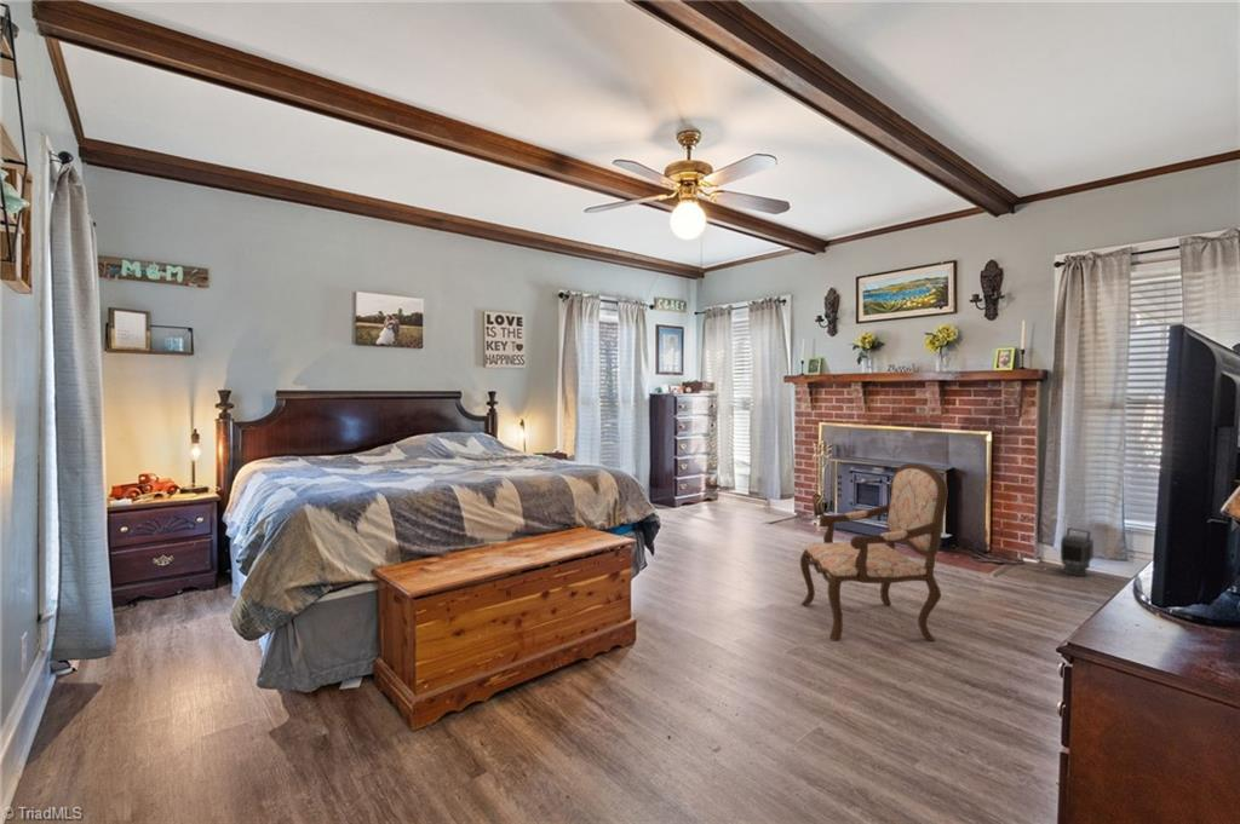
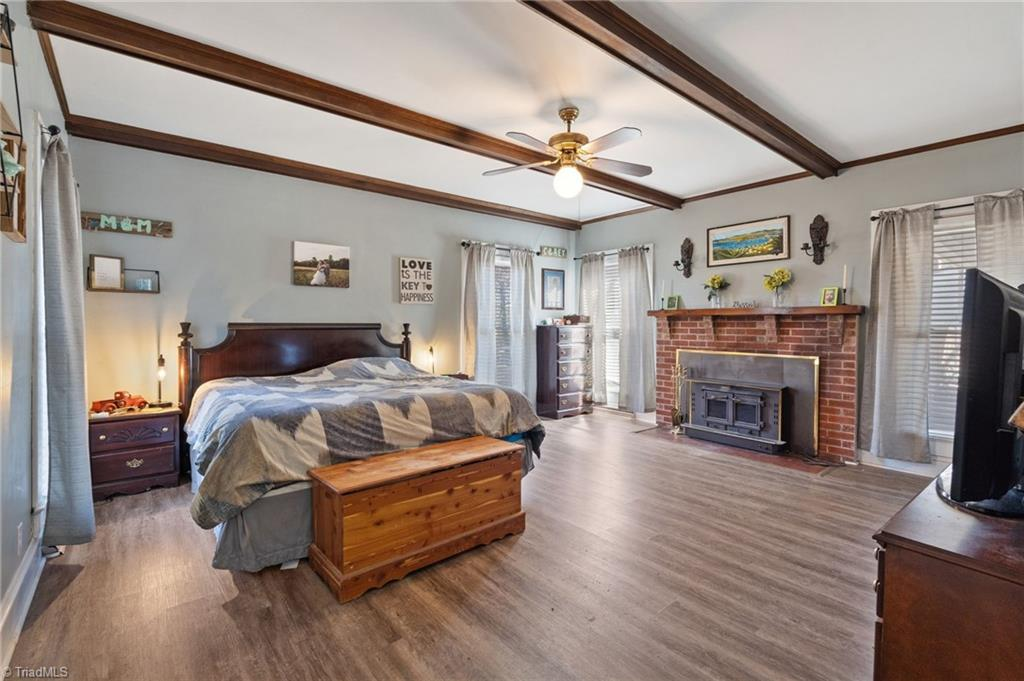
- armchair [799,462,948,643]
- lantern [1060,526,1095,577]
